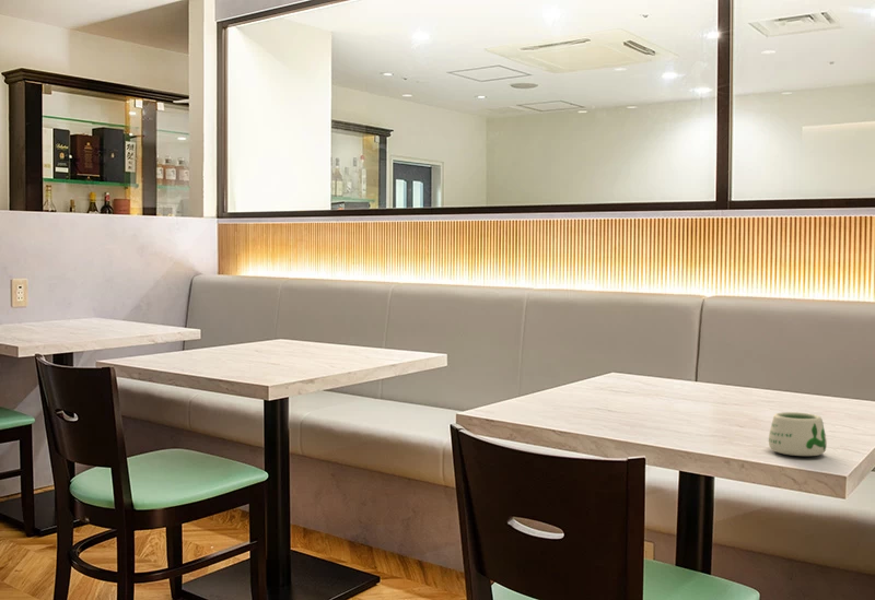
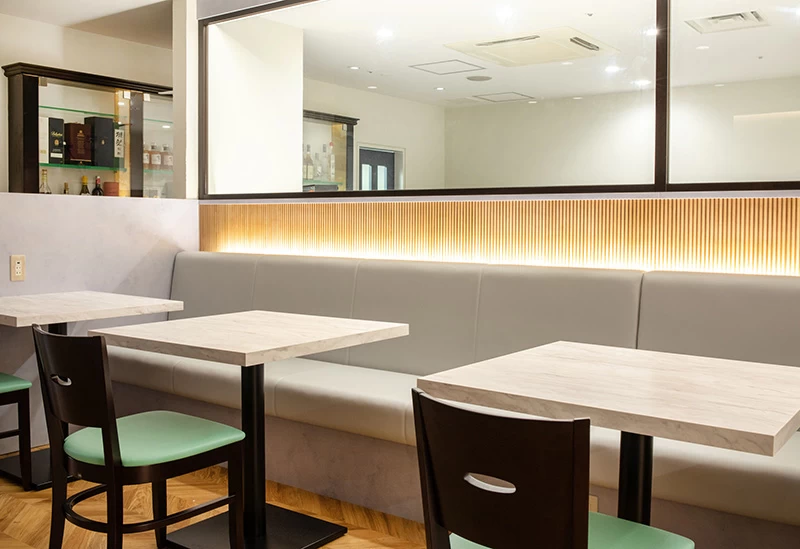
- mug [768,411,828,457]
